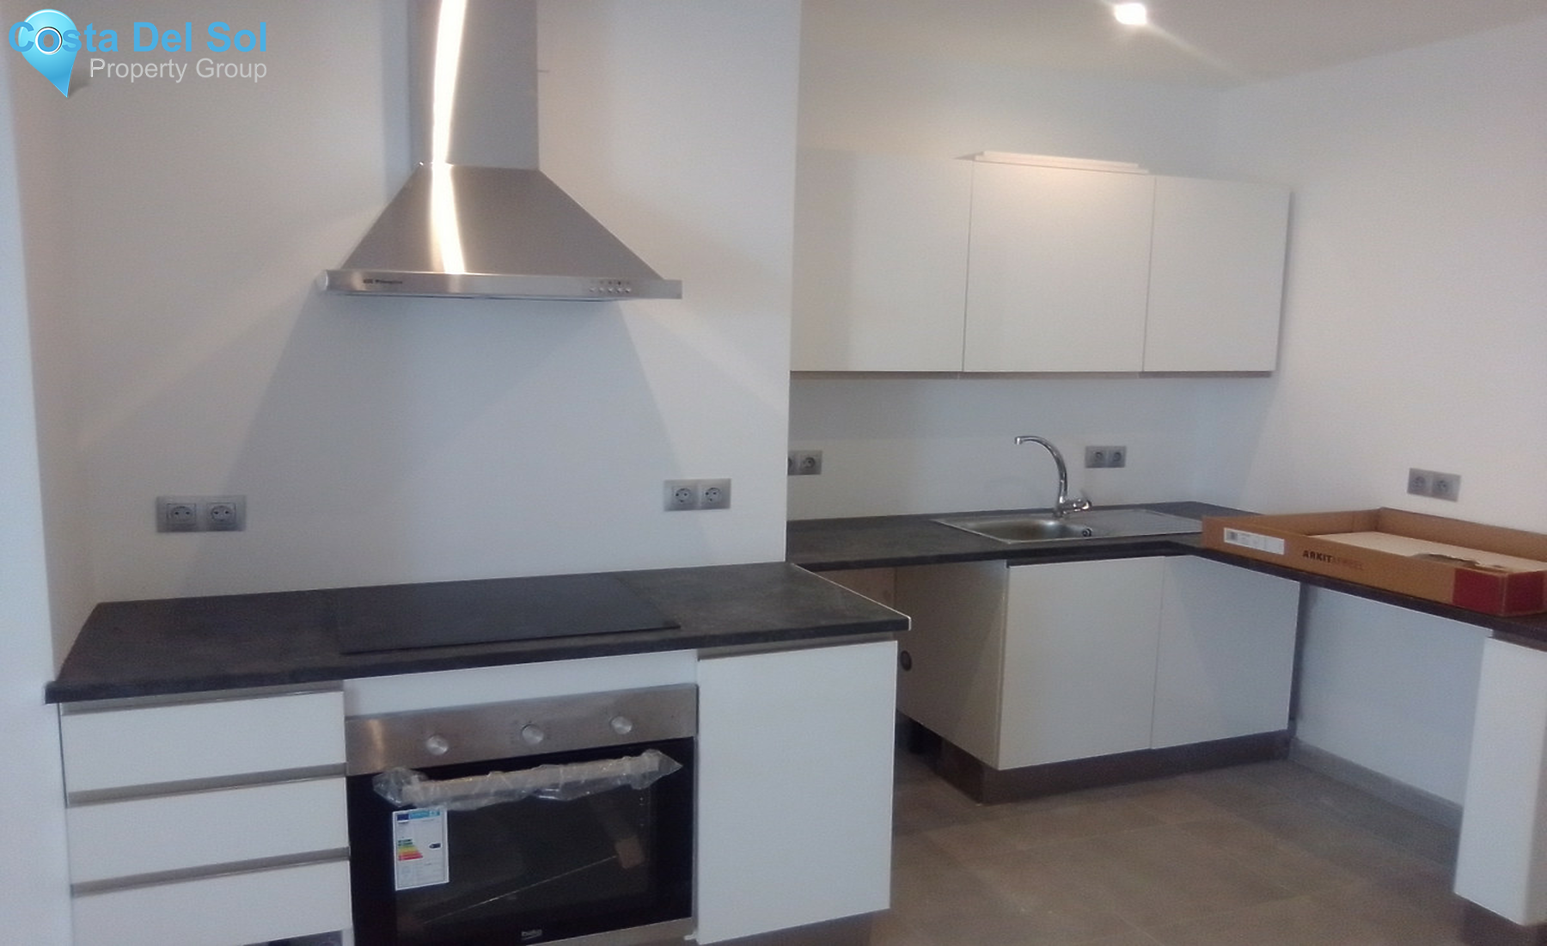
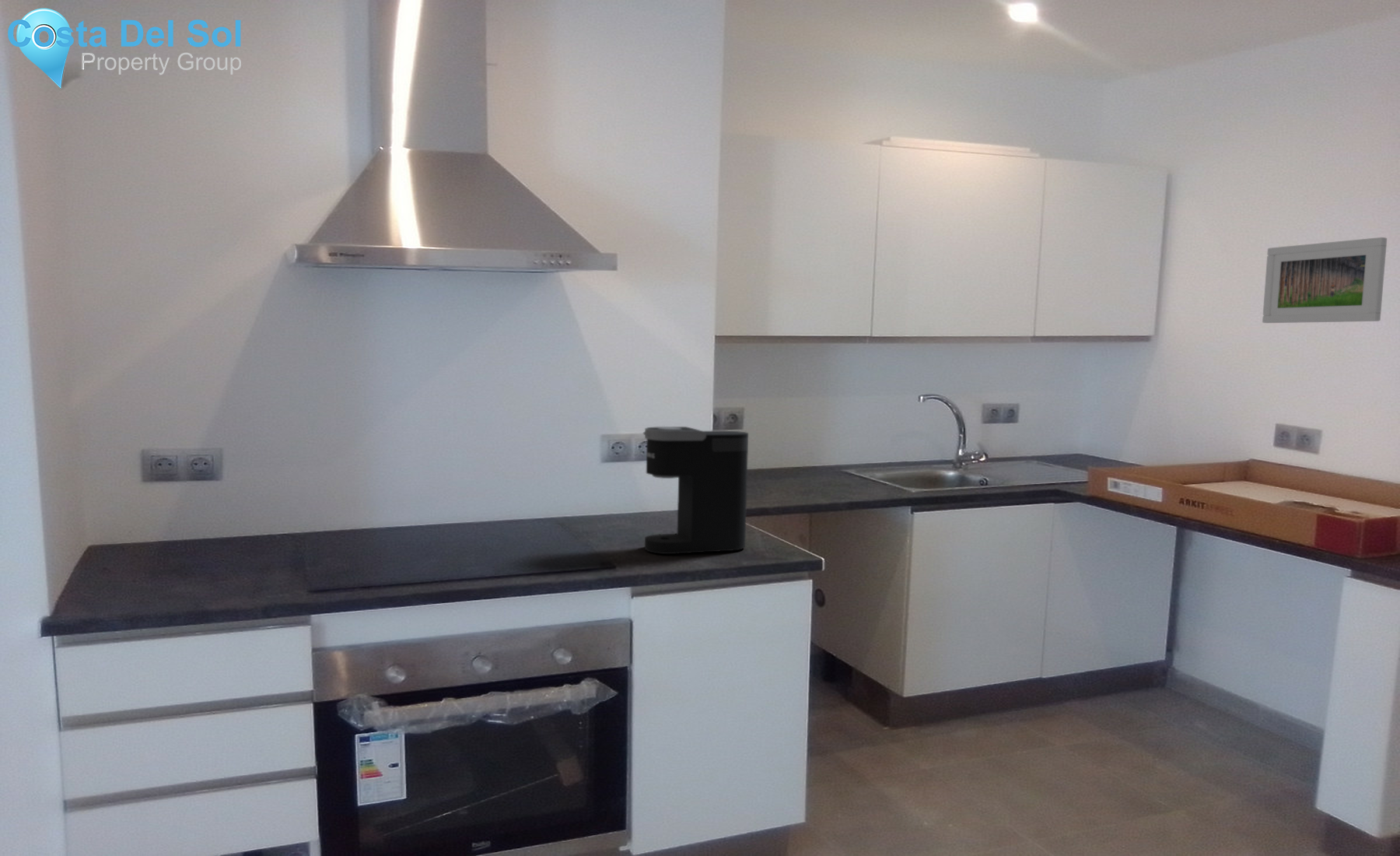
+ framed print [1262,237,1388,324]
+ coffee maker [642,426,749,555]
